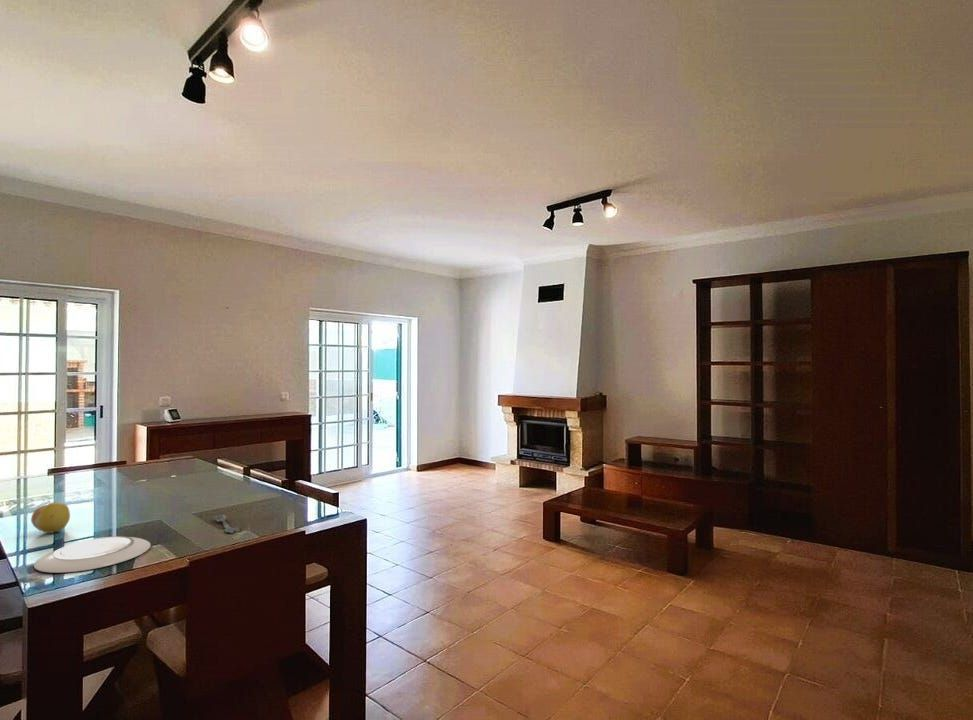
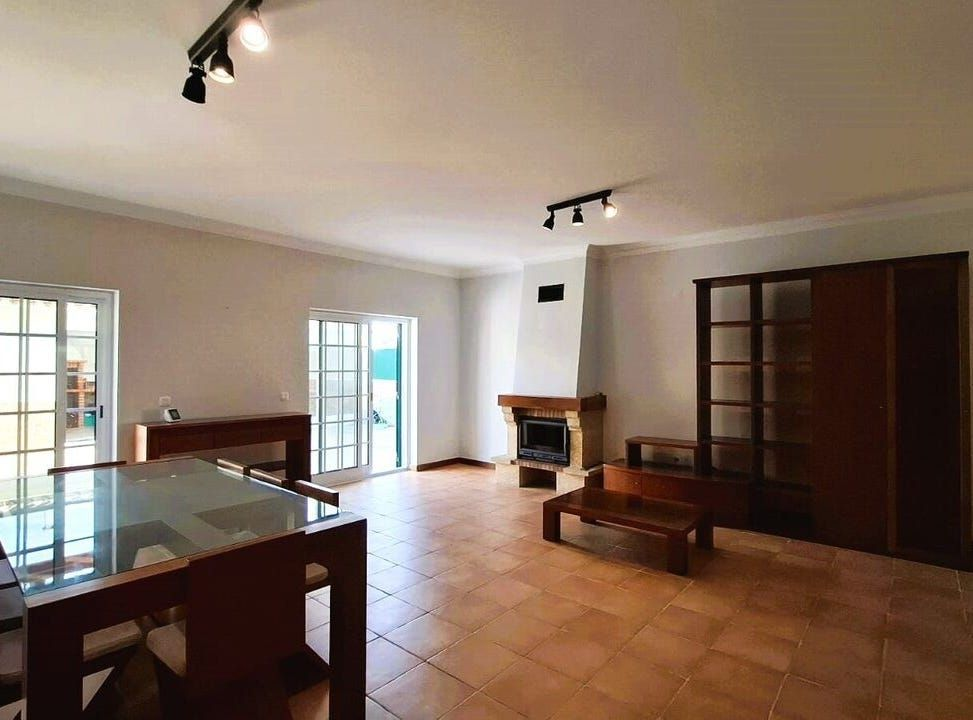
- plate [33,535,152,574]
- fruit [30,501,71,534]
- spoon [212,513,236,534]
